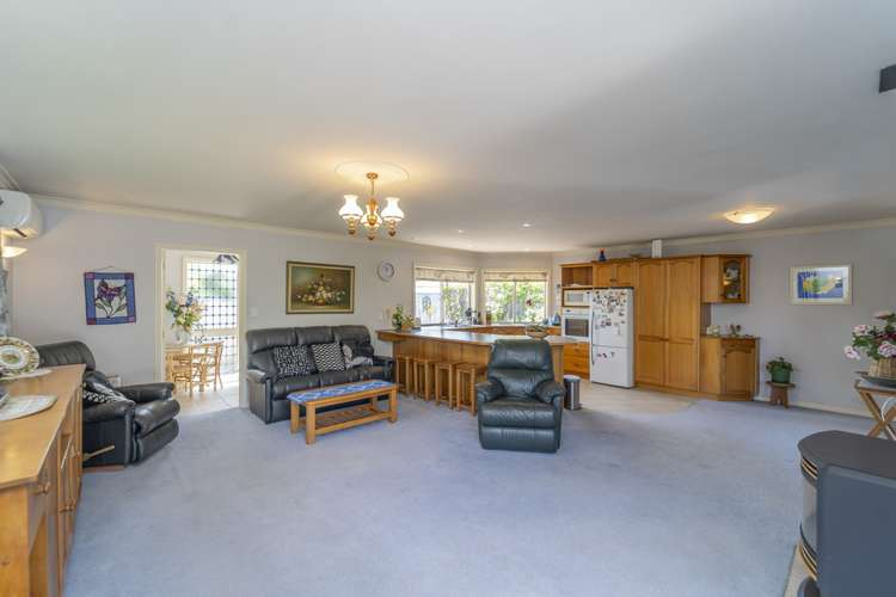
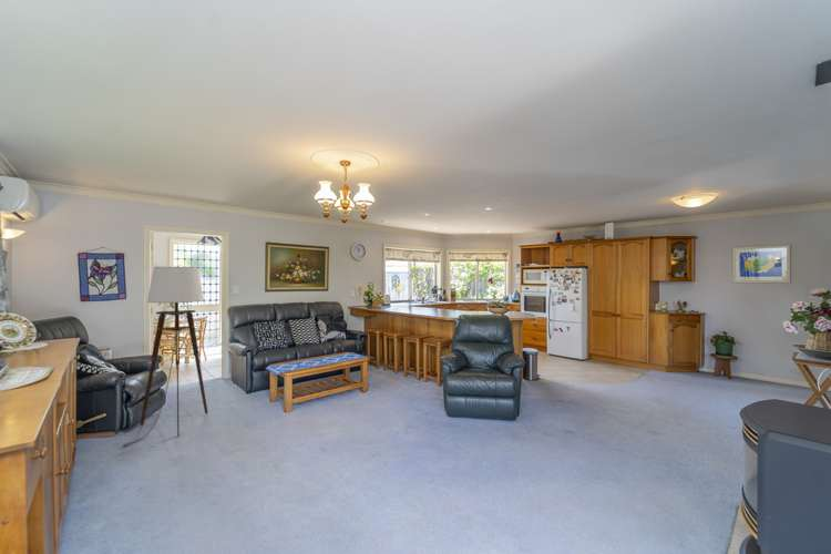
+ floor lamp [121,266,208,449]
